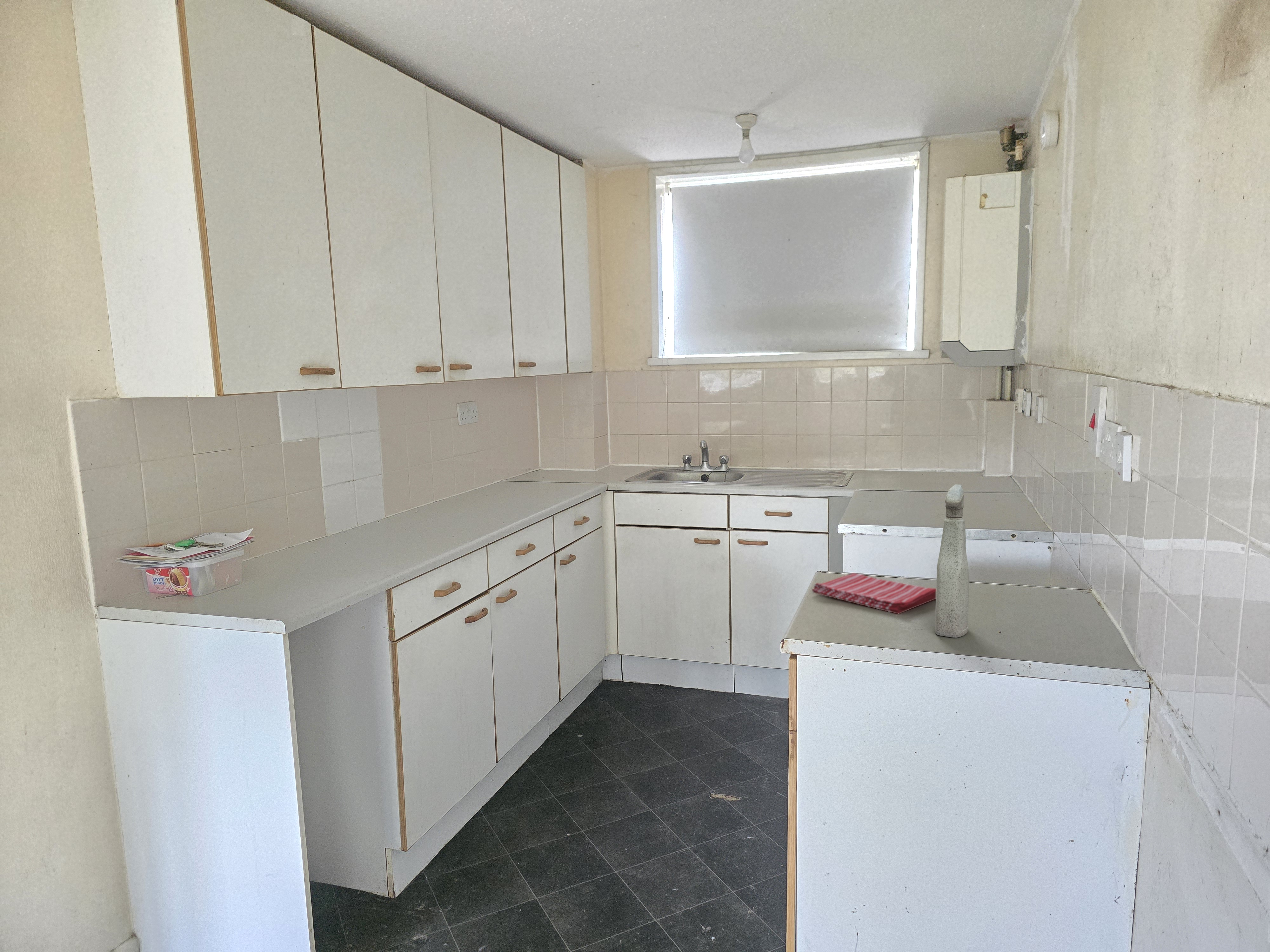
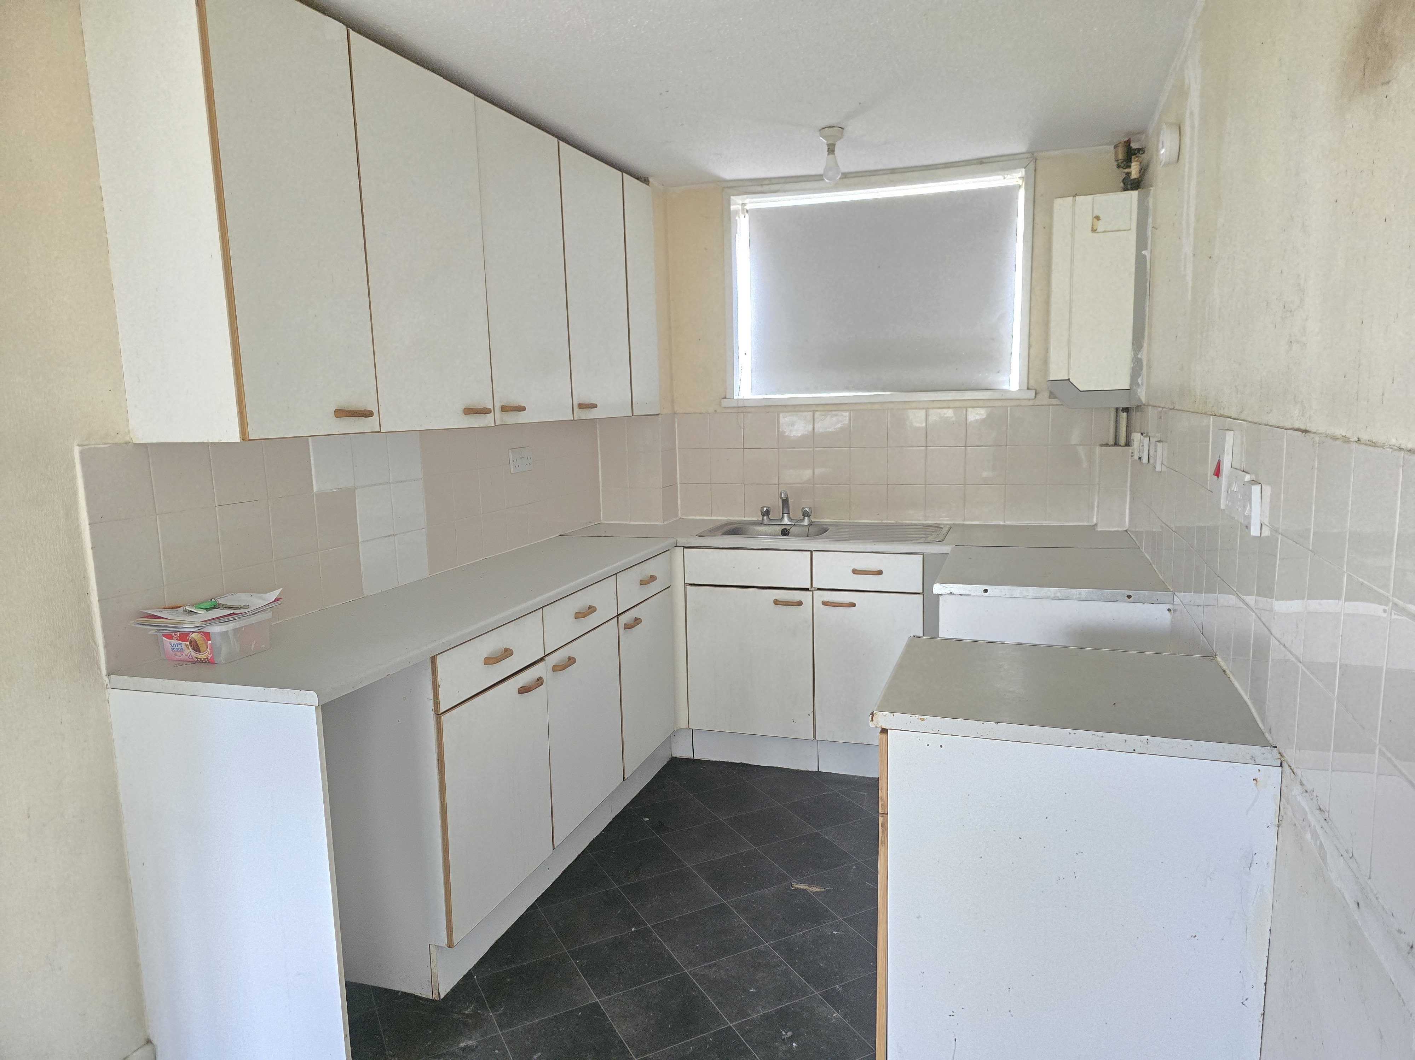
- spray bottle [934,484,969,638]
- dish towel [812,573,936,614]
